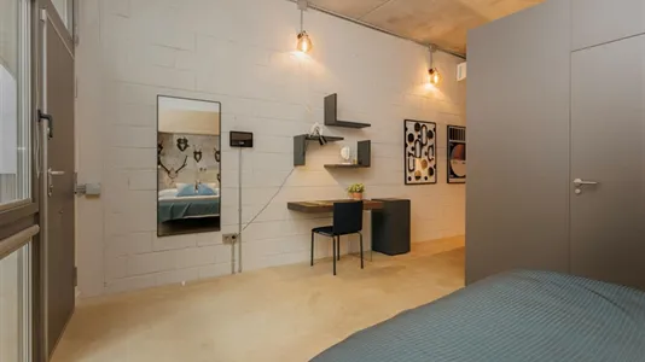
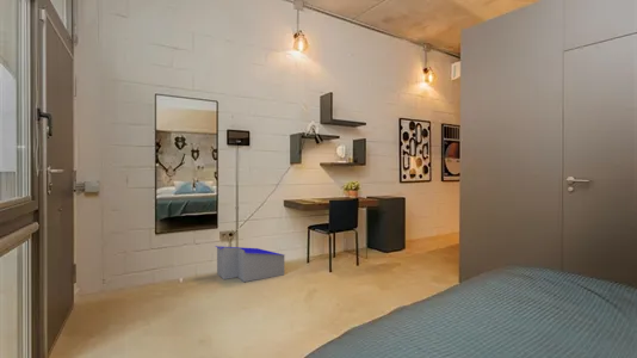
+ storage bin [215,245,285,283]
